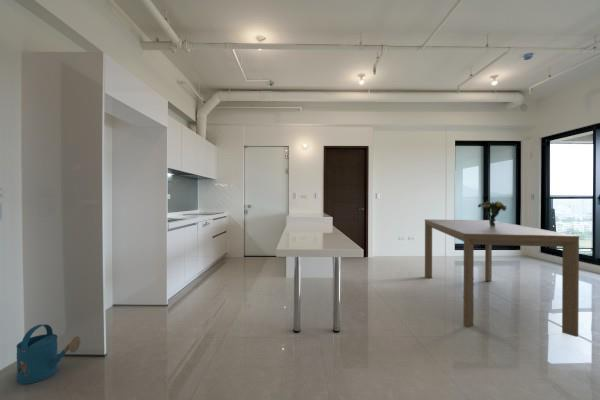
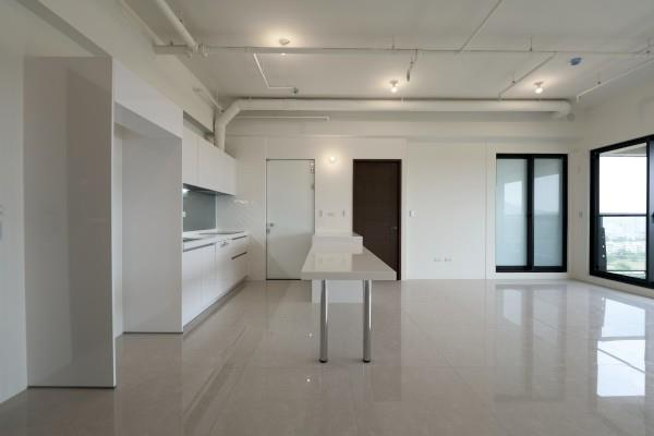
- dining table [424,218,580,338]
- bouquet [477,200,507,227]
- watering can [15,323,81,385]
